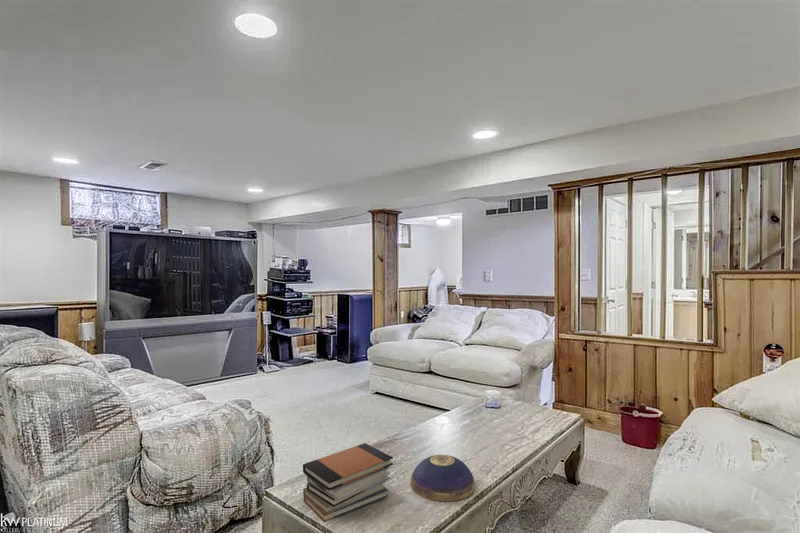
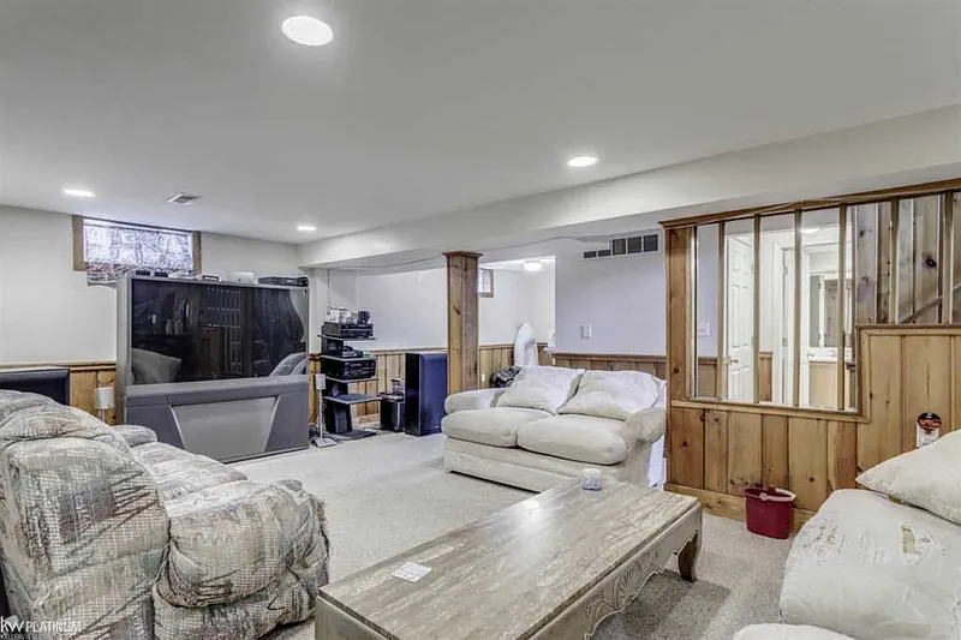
- decorative bowl [410,454,476,502]
- book stack [302,442,394,523]
